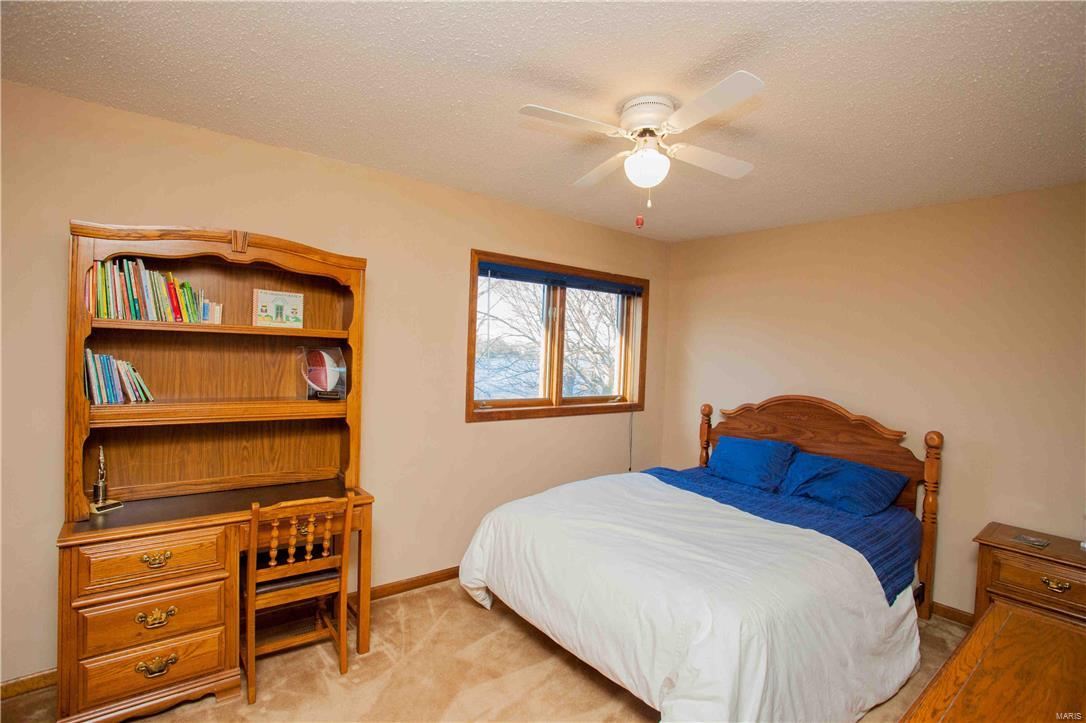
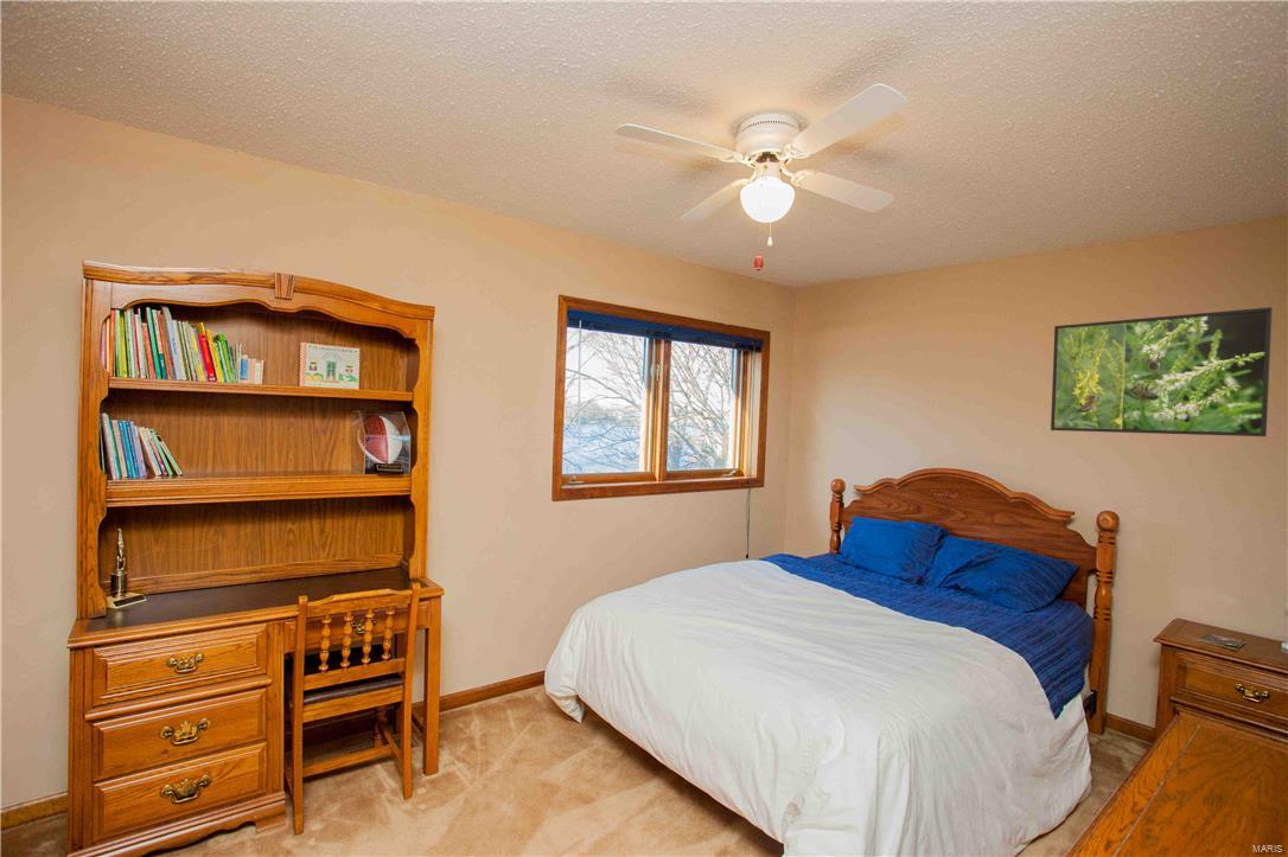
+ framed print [1050,306,1274,437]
